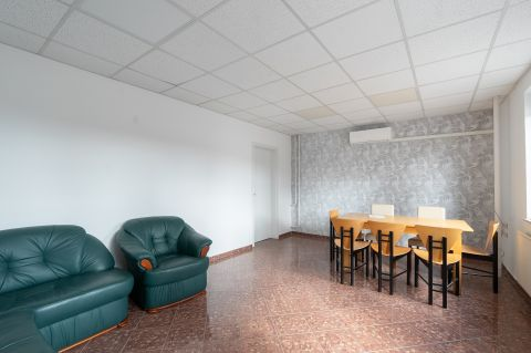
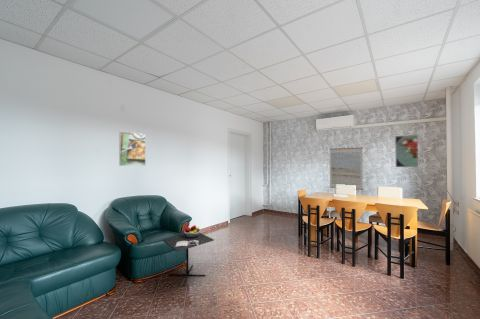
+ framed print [118,130,147,167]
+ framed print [394,134,419,168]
+ wall art [329,146,364,191]
+ kitchen table [162,224,215,288]
